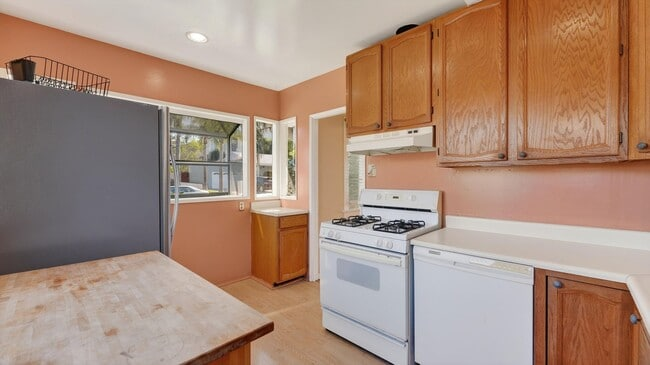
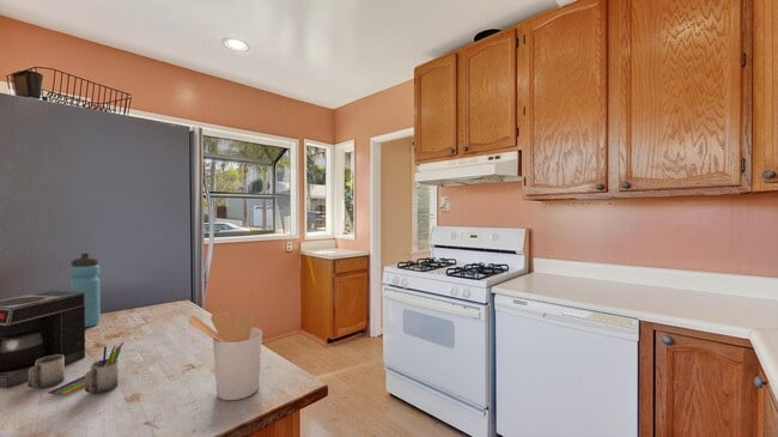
+ utensil holder [187,311,263,401]
+ water bottle [69,251,102,328]
+ coffee maker [0,290,124,396]
